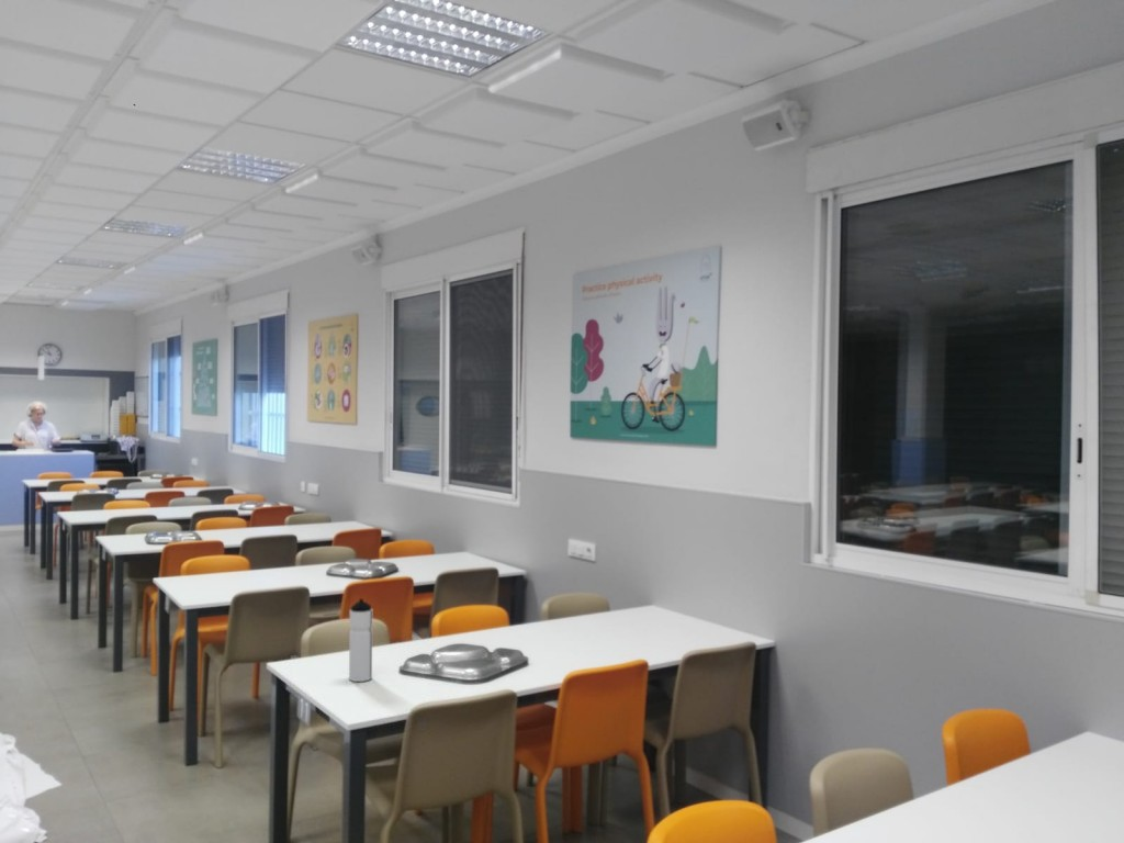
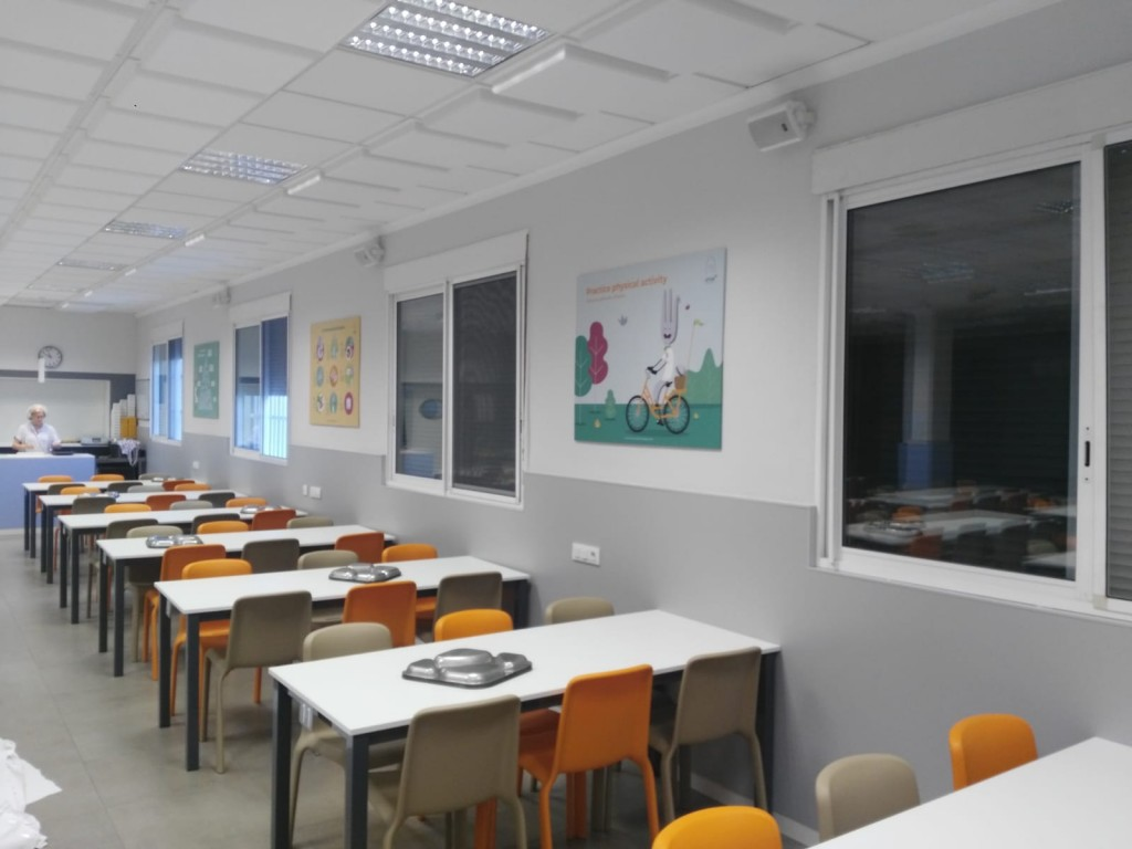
- water bottle [348,597,373,683]
